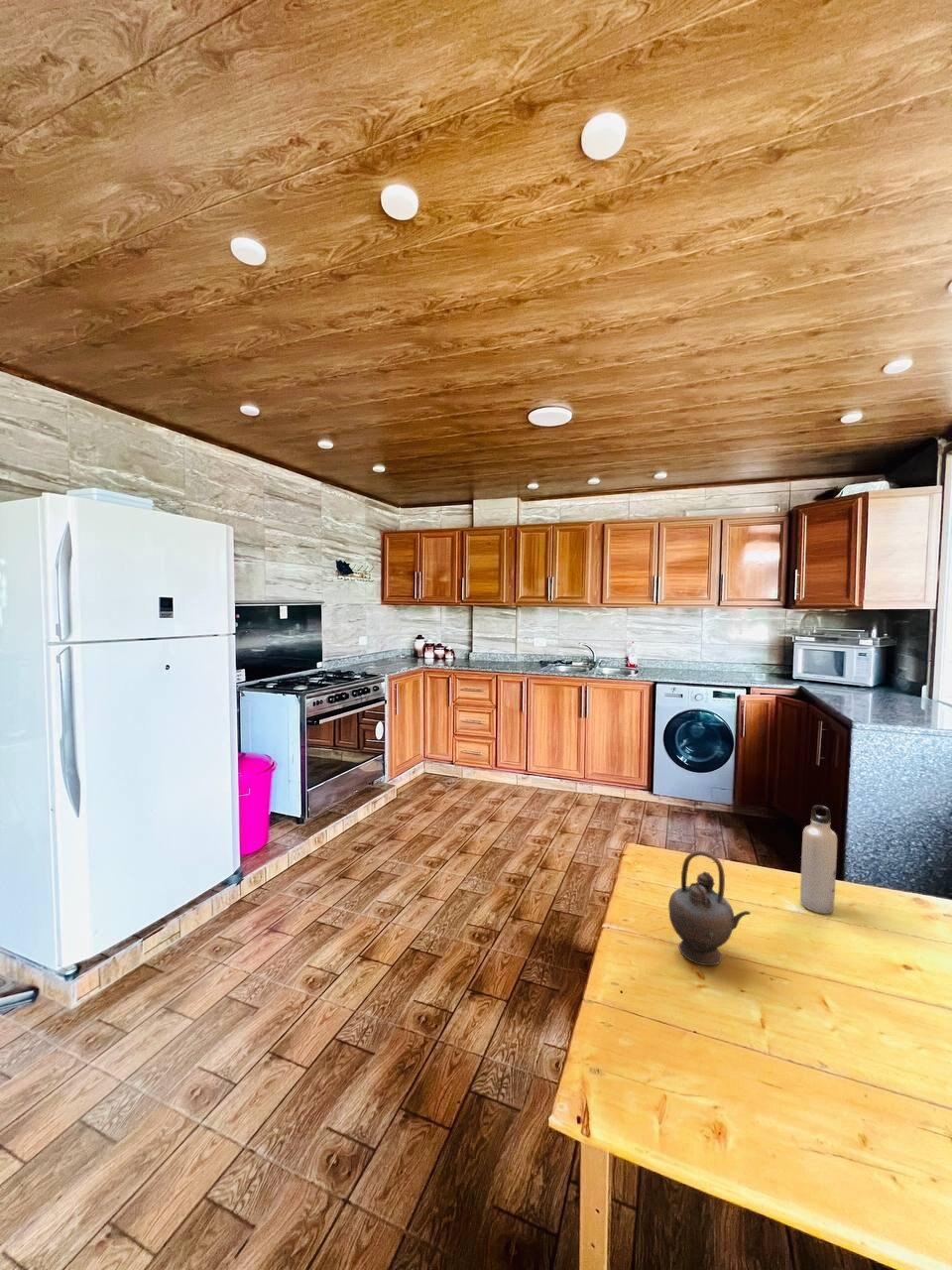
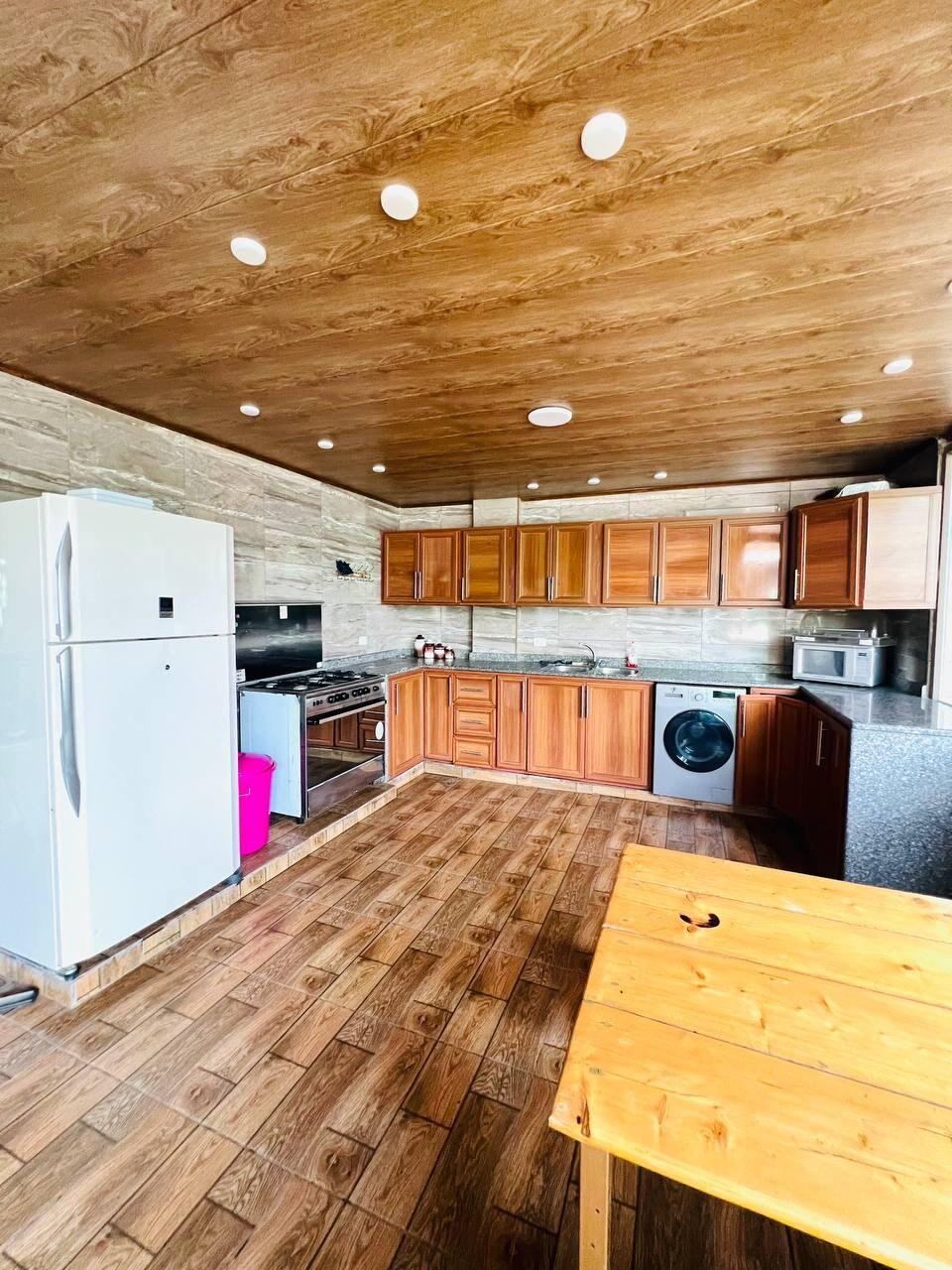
- water bottle [799,805,838,915]
- teapot [667,849,752,966]
